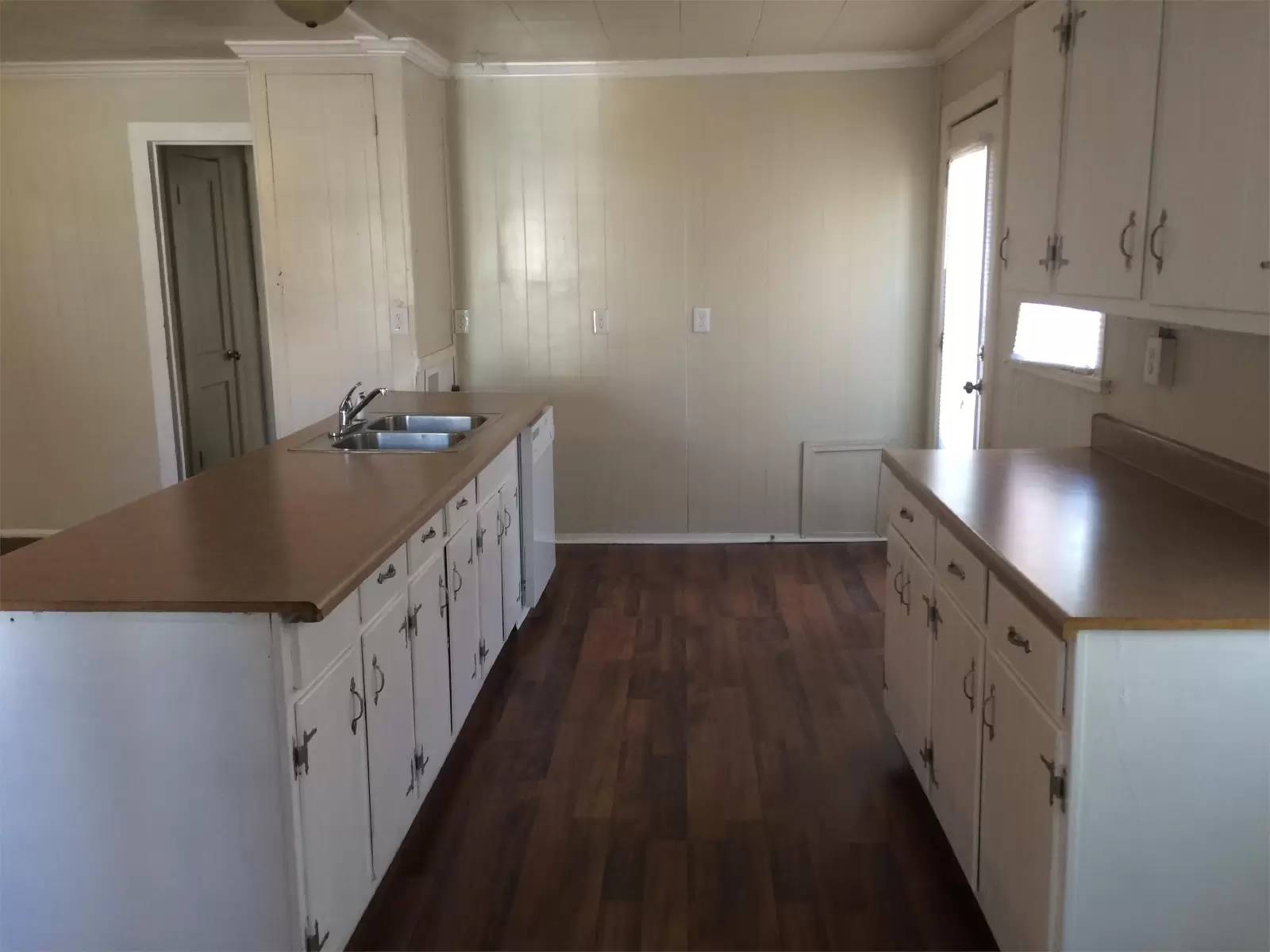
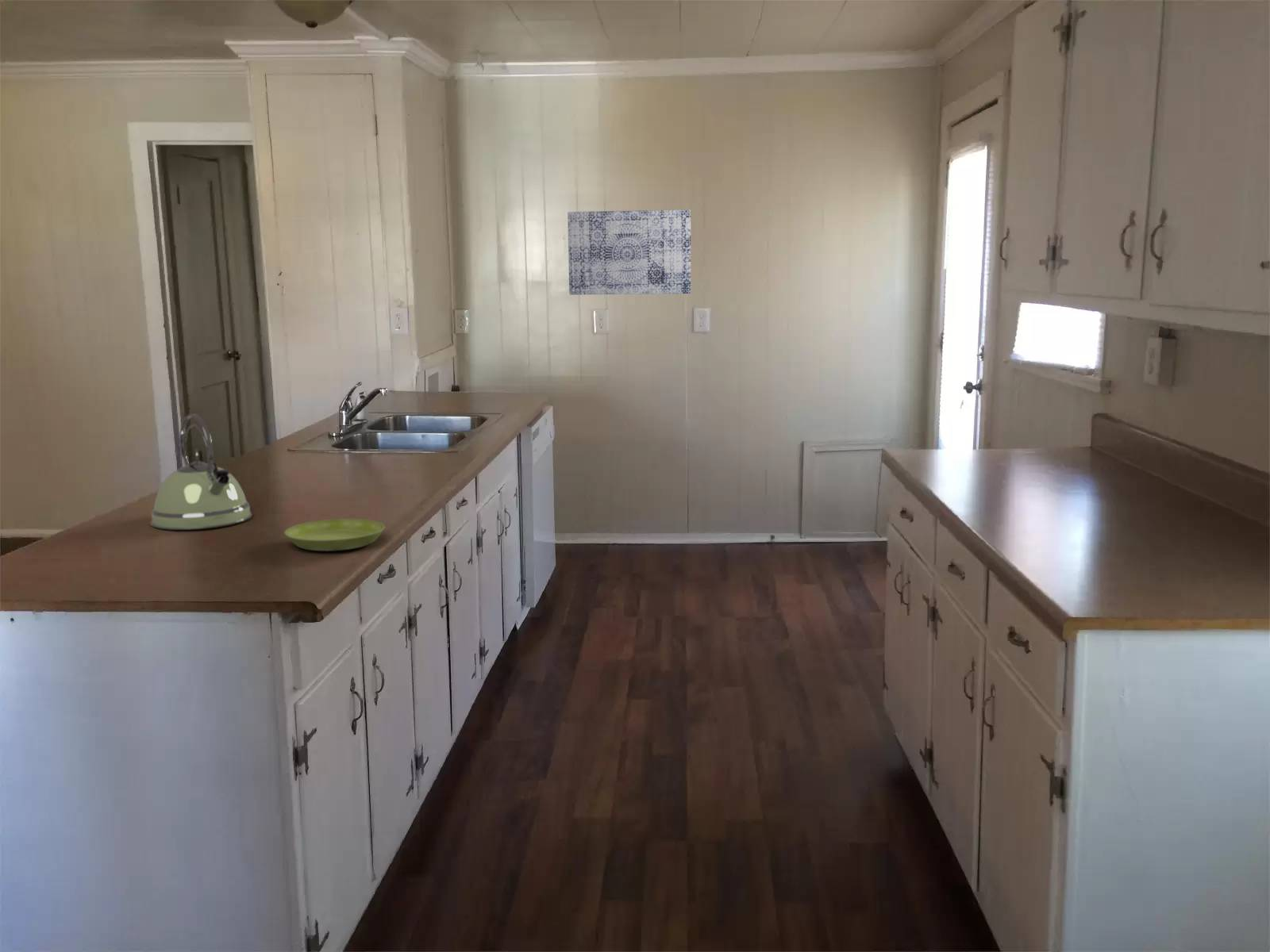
+ saucer [284,518,385,552]
+ kettle [150,413,253,531]
+ wall art [567,209,691,296]
